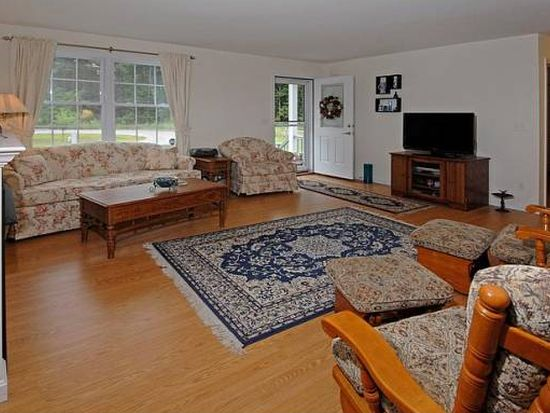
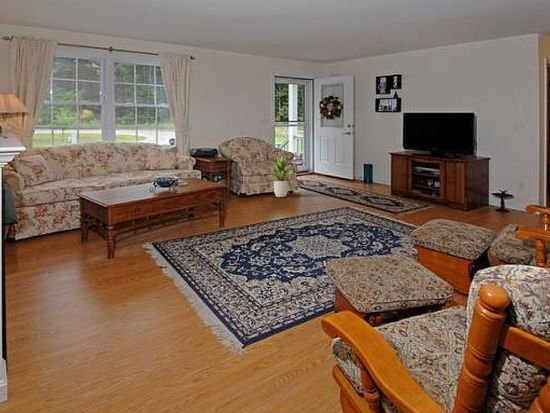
+ potted plant [269,155,294,198]
